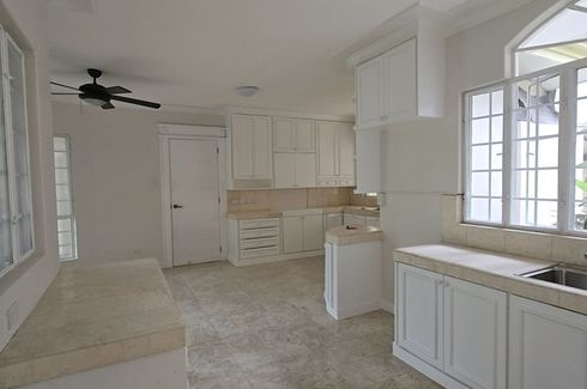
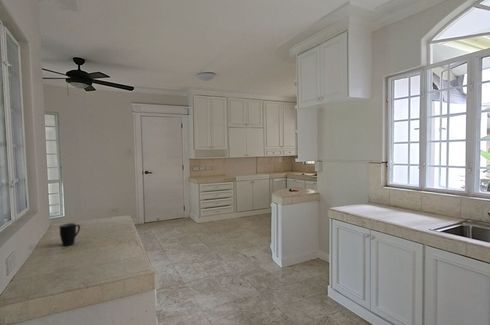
+ mug [59,222,81,247]
